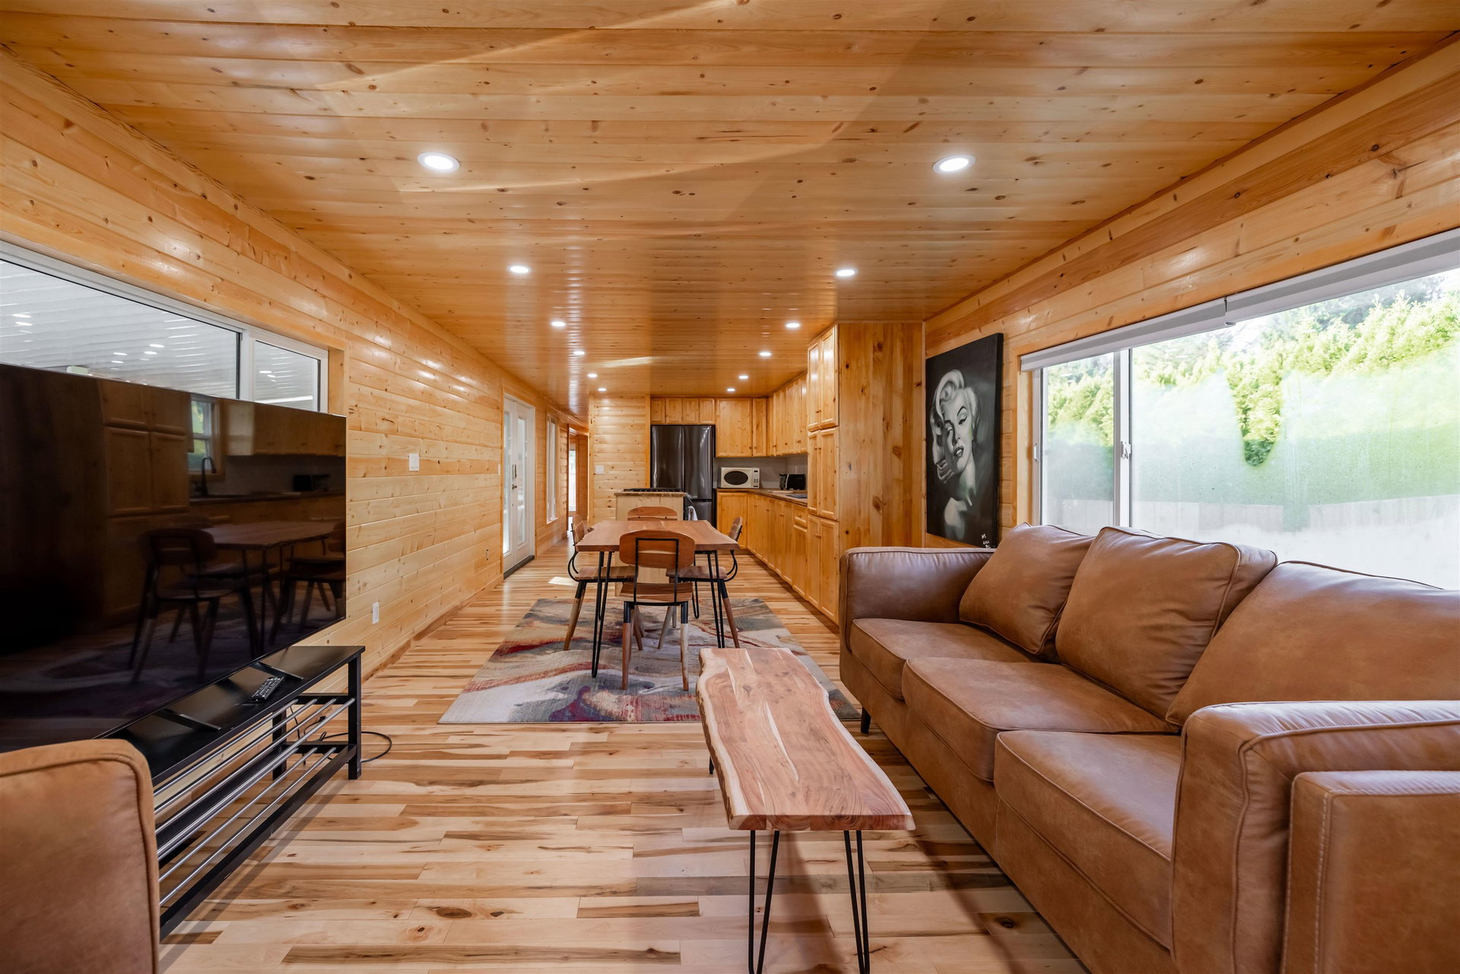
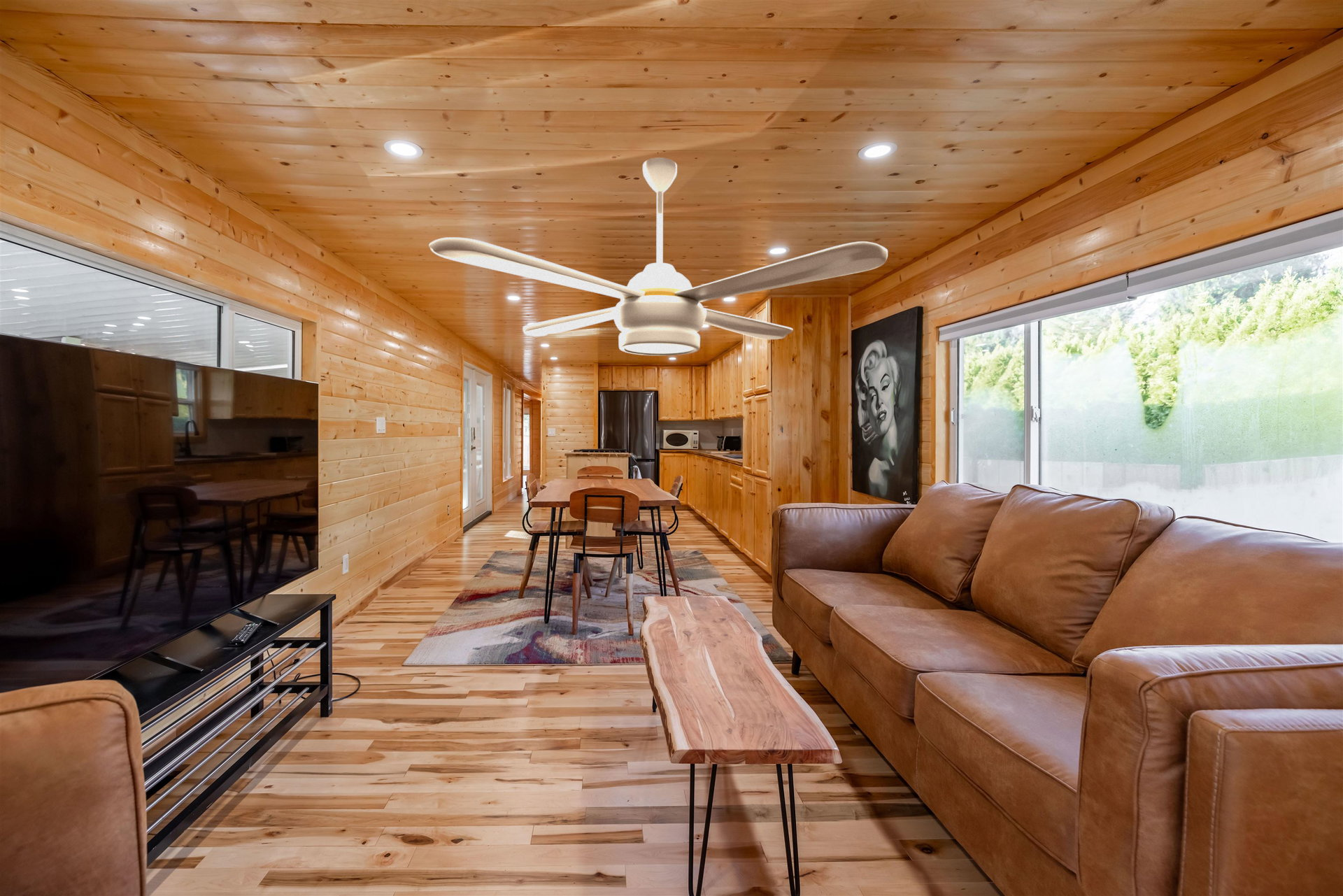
+ ceiling fan [428,157,888,356]
